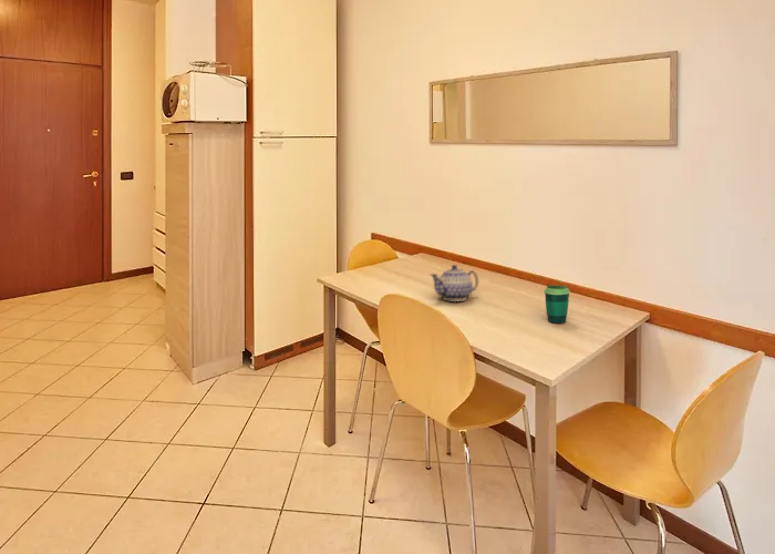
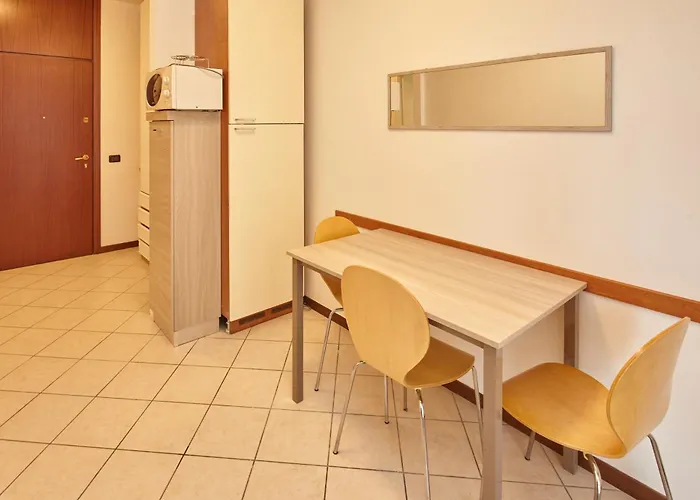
- cup [544,284,571,324]
- teapot [428,264,479,302]
